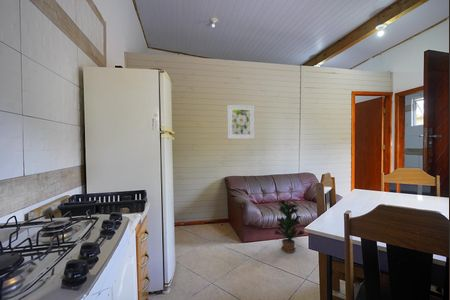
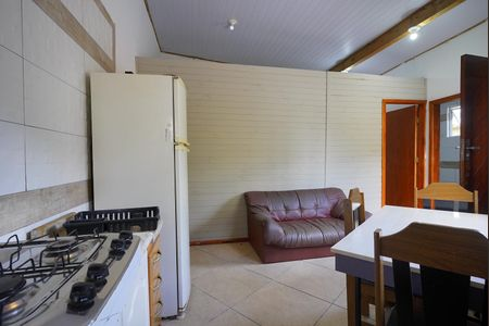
- potted plant [274,199,305,254]
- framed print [226,104,255,140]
